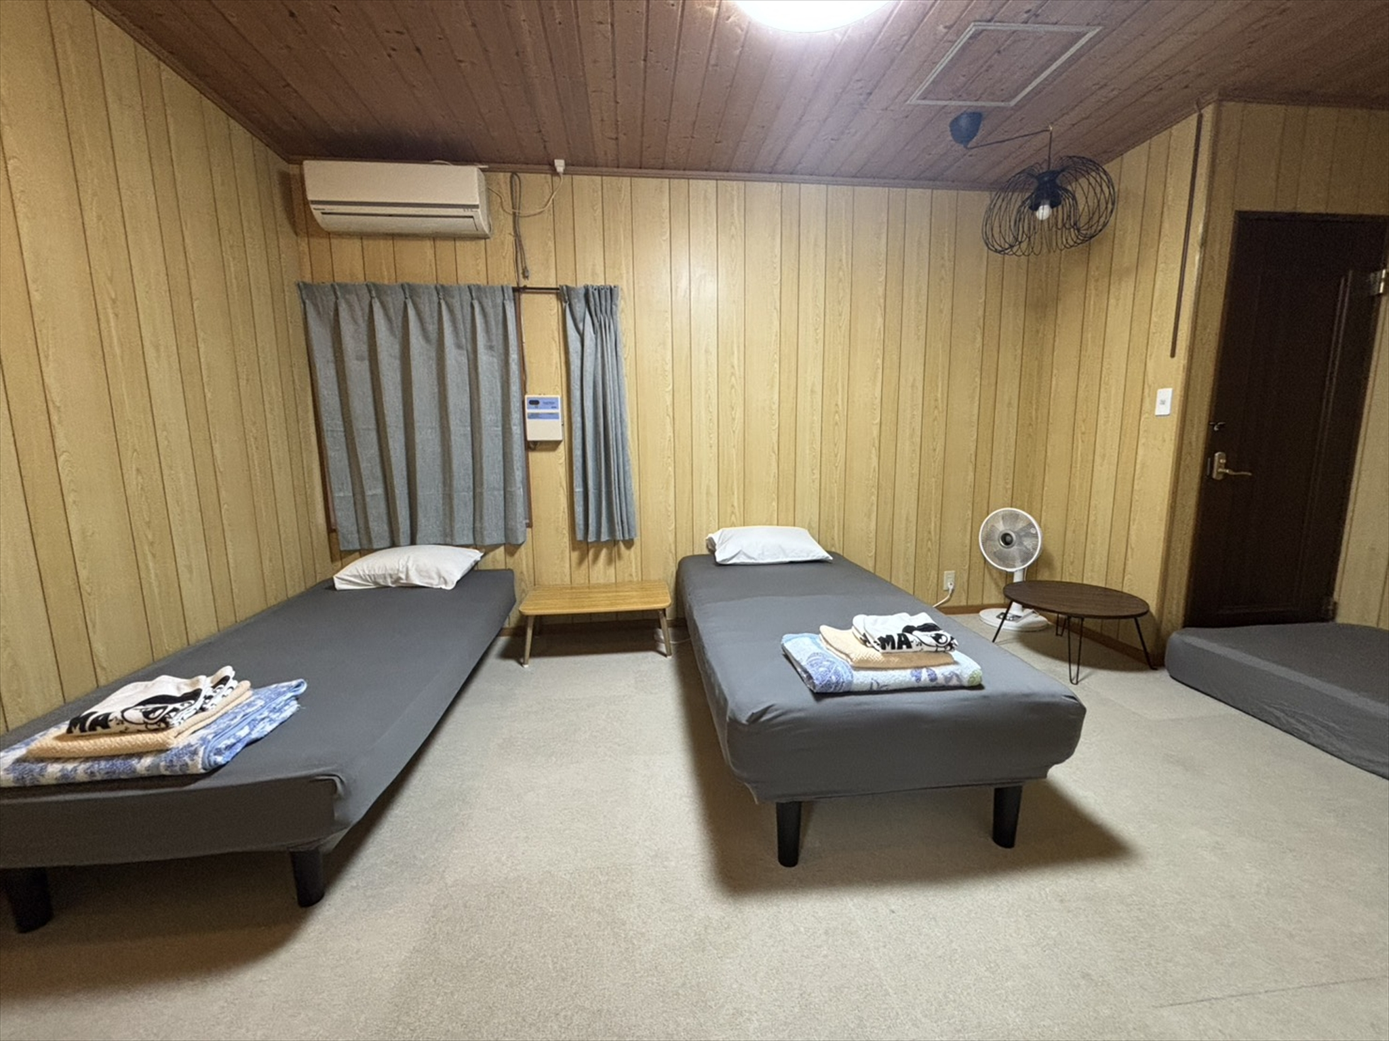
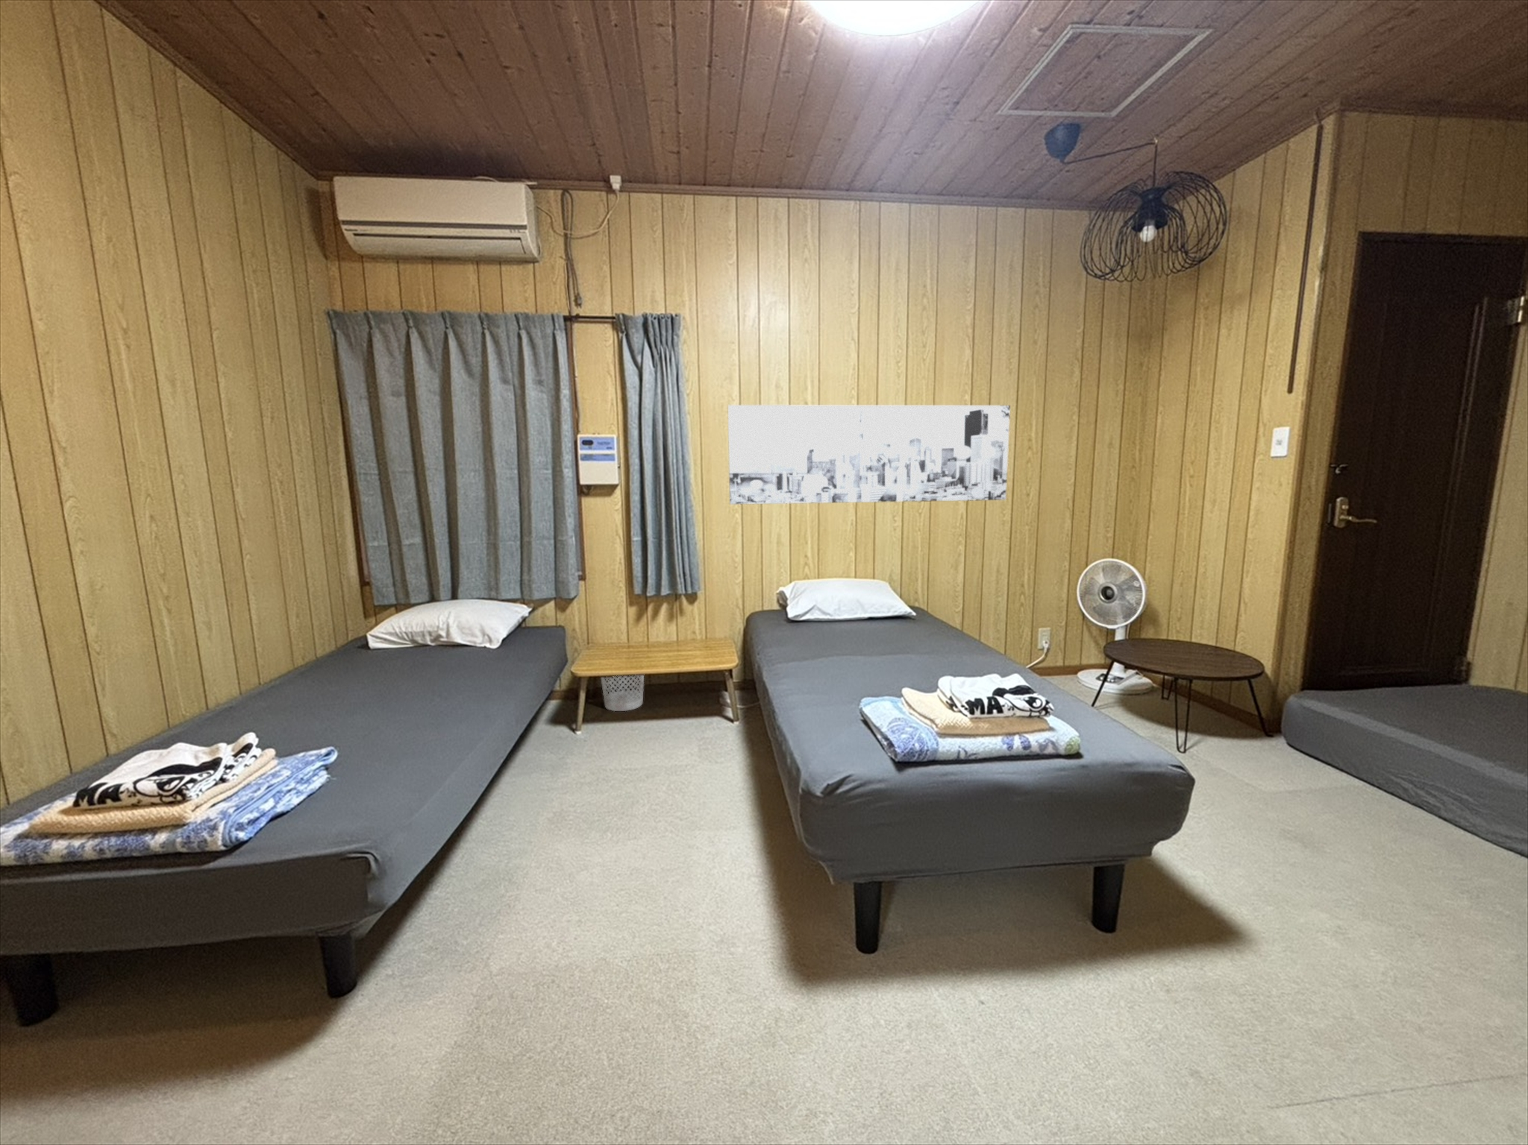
+ wastebasket [600,675,645,712]
+ wall art [728,404,1011,505]
